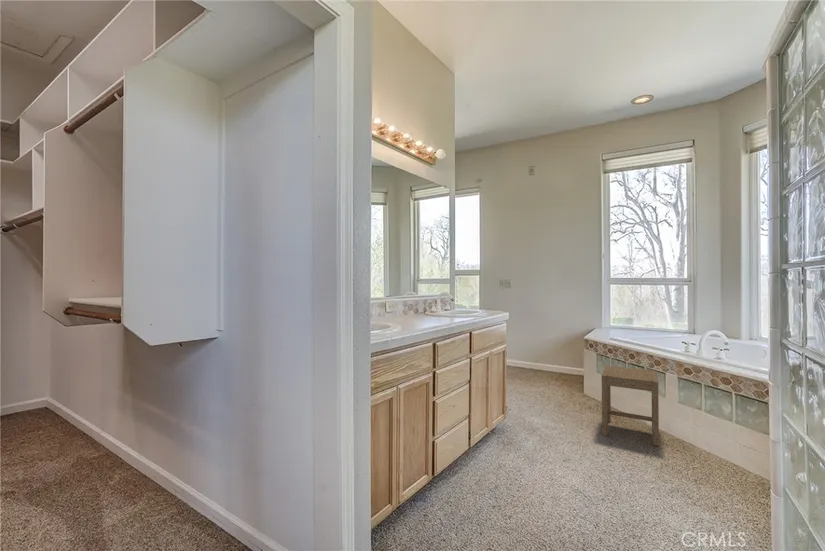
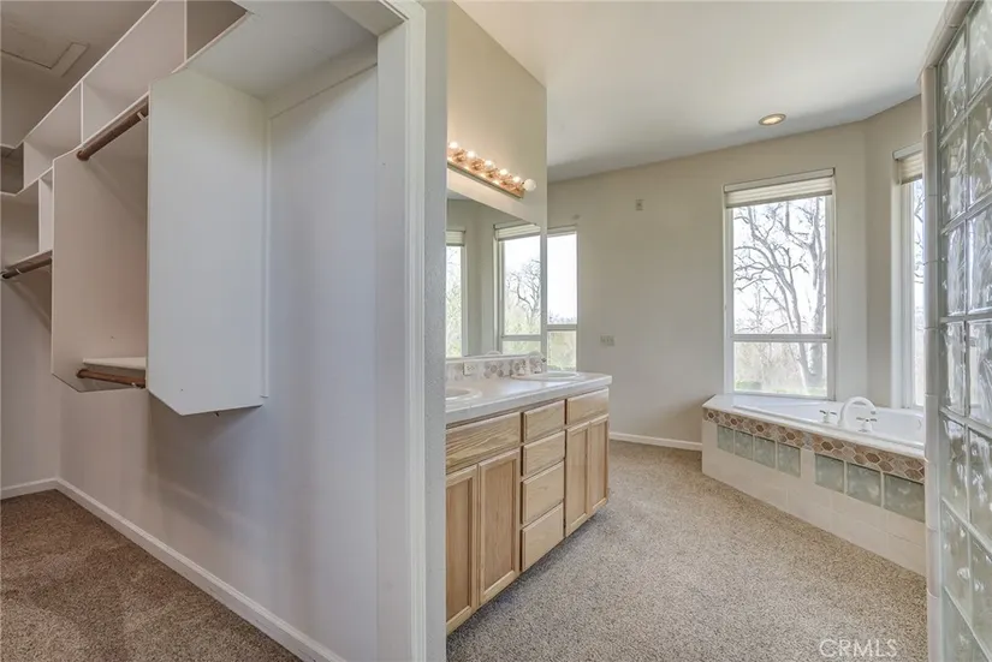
- stool [601,364,660,447]
